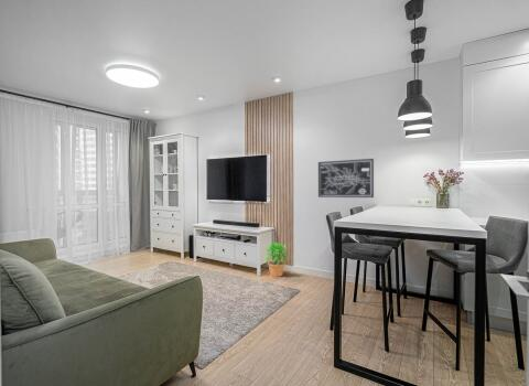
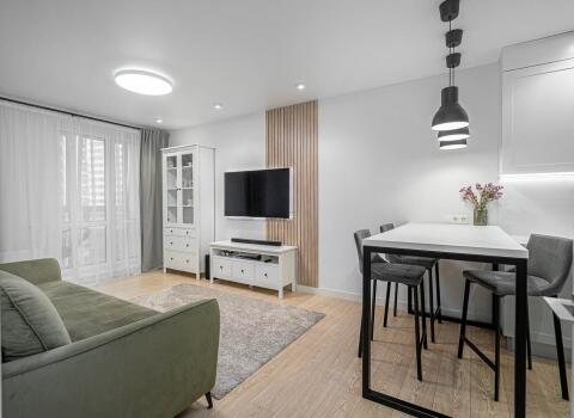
- potted plant [264,242,289,278]
- wall art [317,158,375,199]
